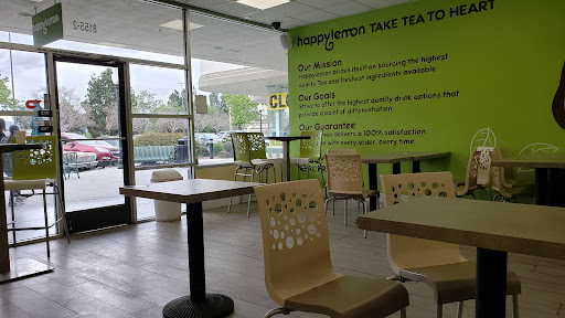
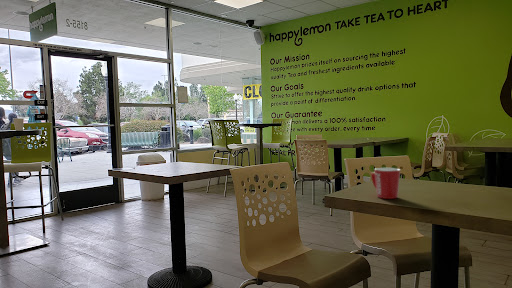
+ mug [370,167,401,200]
